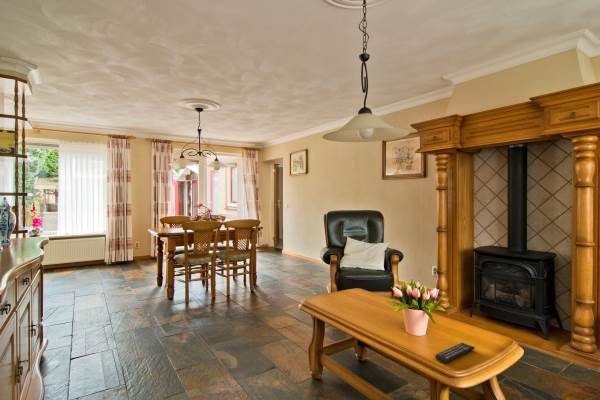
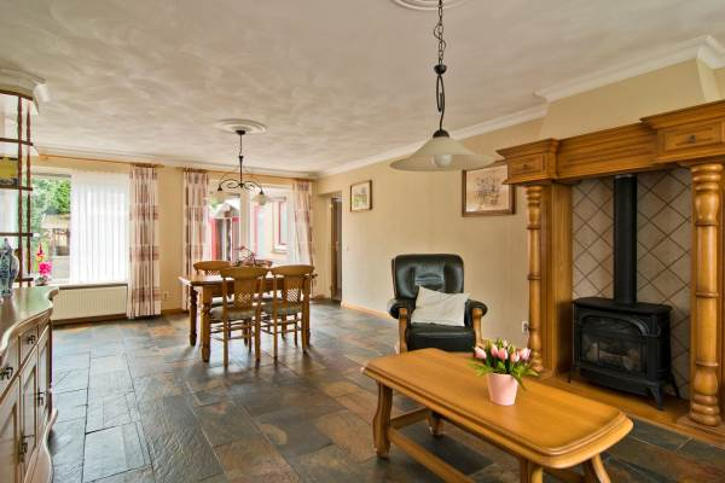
- remote control [434,342,476,364]
